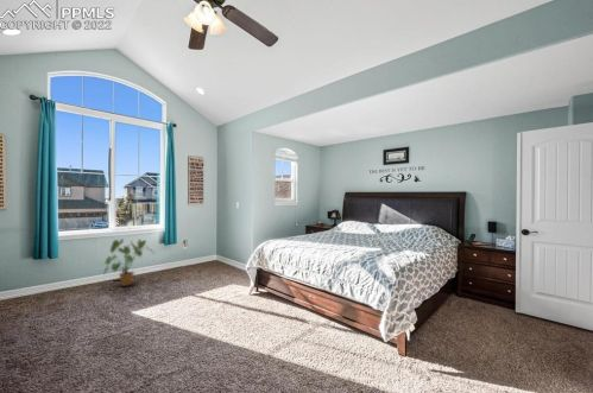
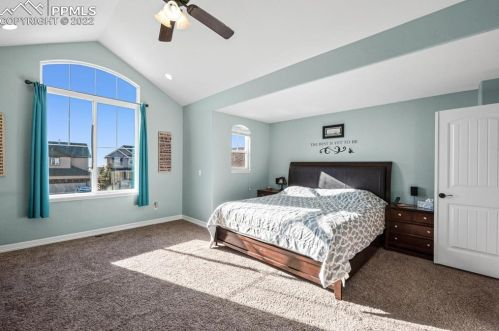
- house plant [102,237,156,287]
